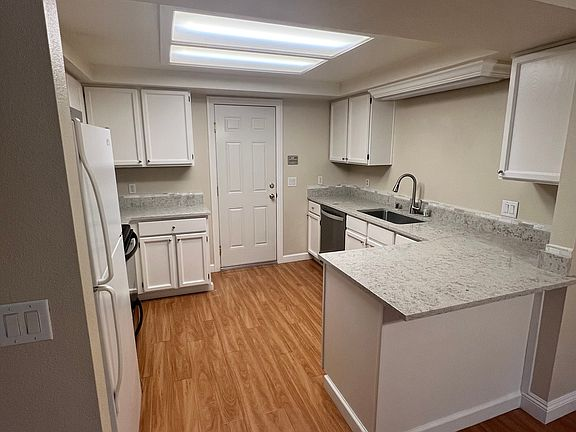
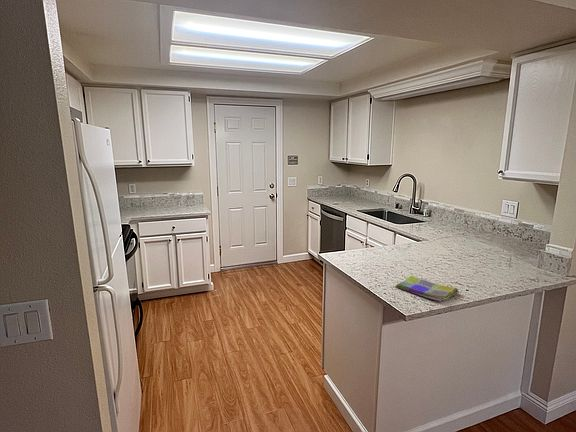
+ dish towel [394,275,459,303]
